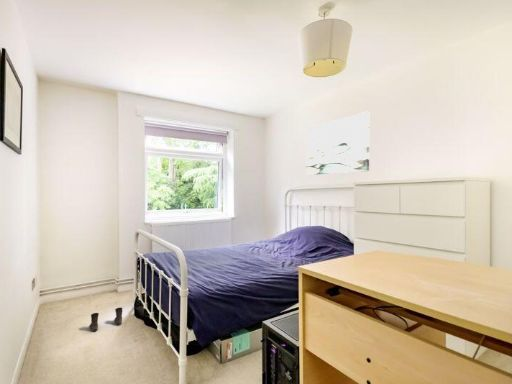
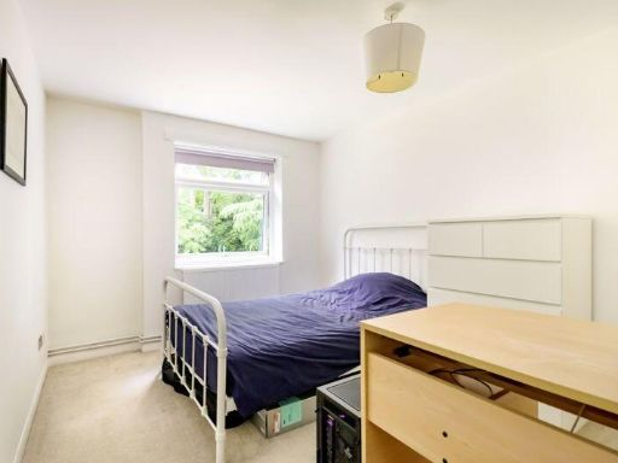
- wall art [305,111,370,176]
- boots [89,306,123,332]
